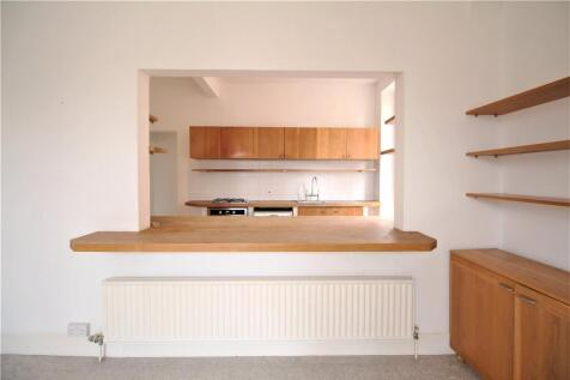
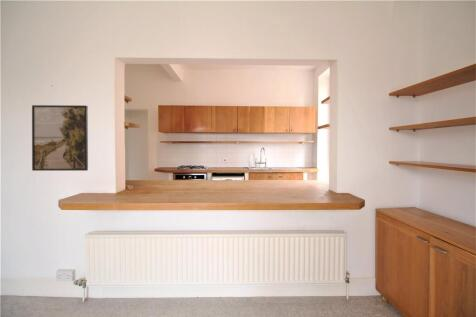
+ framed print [31,104,89,172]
